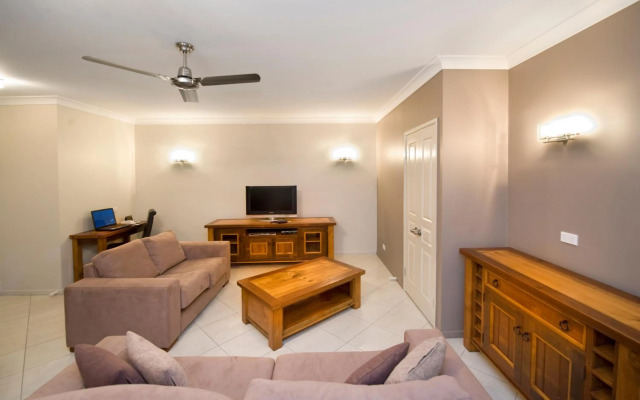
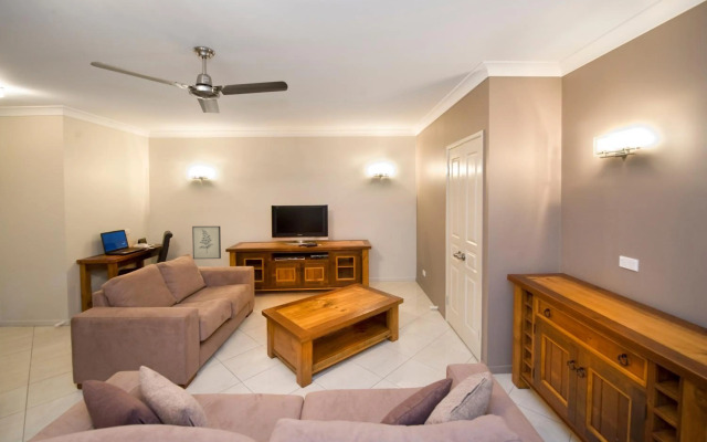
+ wall art [191,225,222,260]
